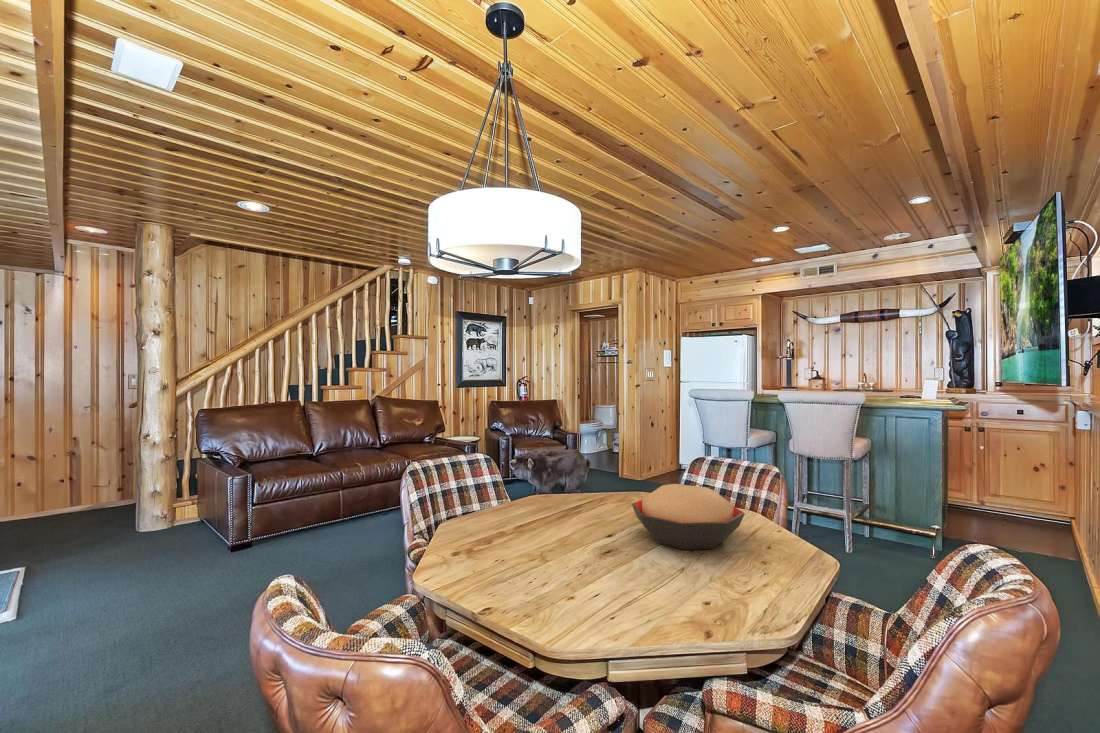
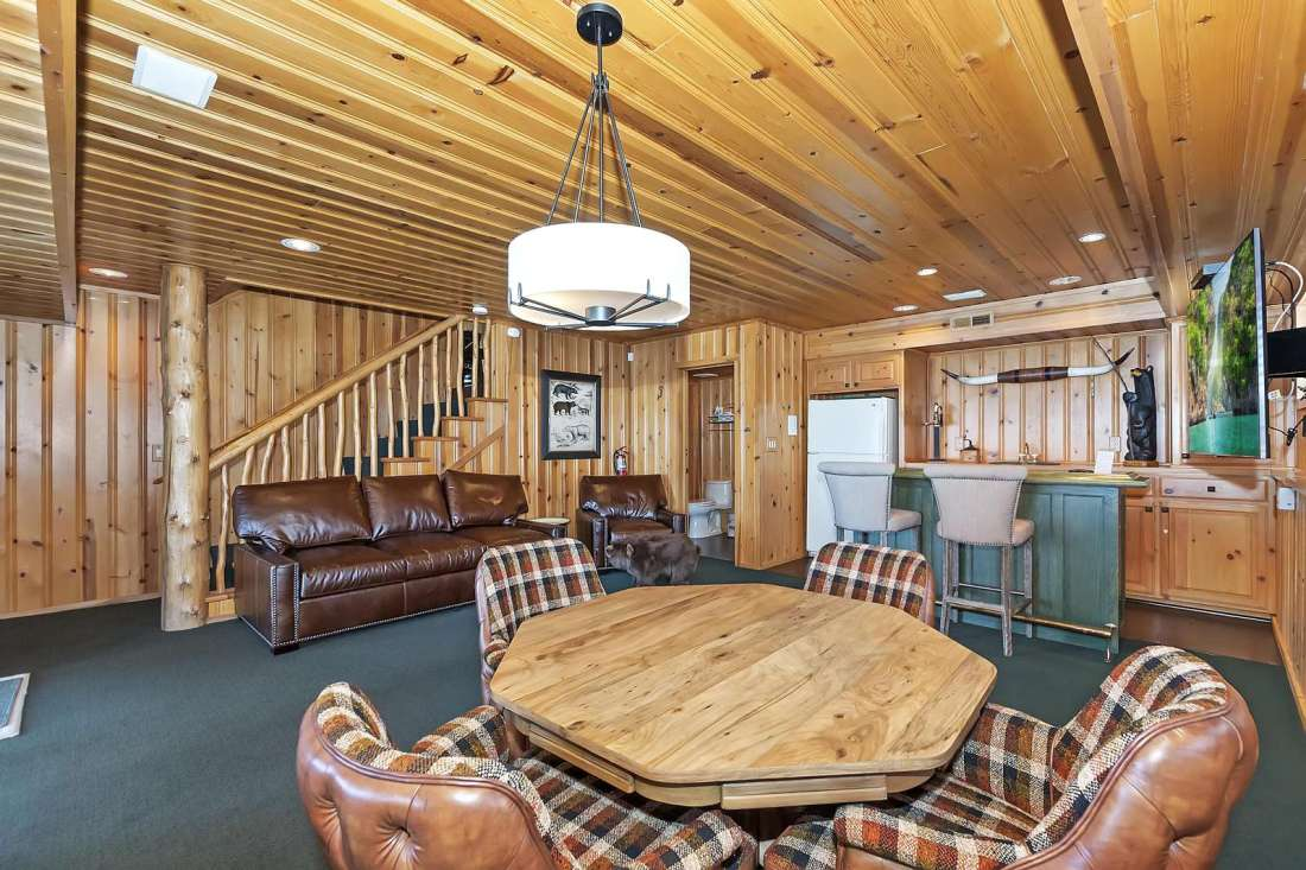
- decorative bowl [631,483,746,551]
